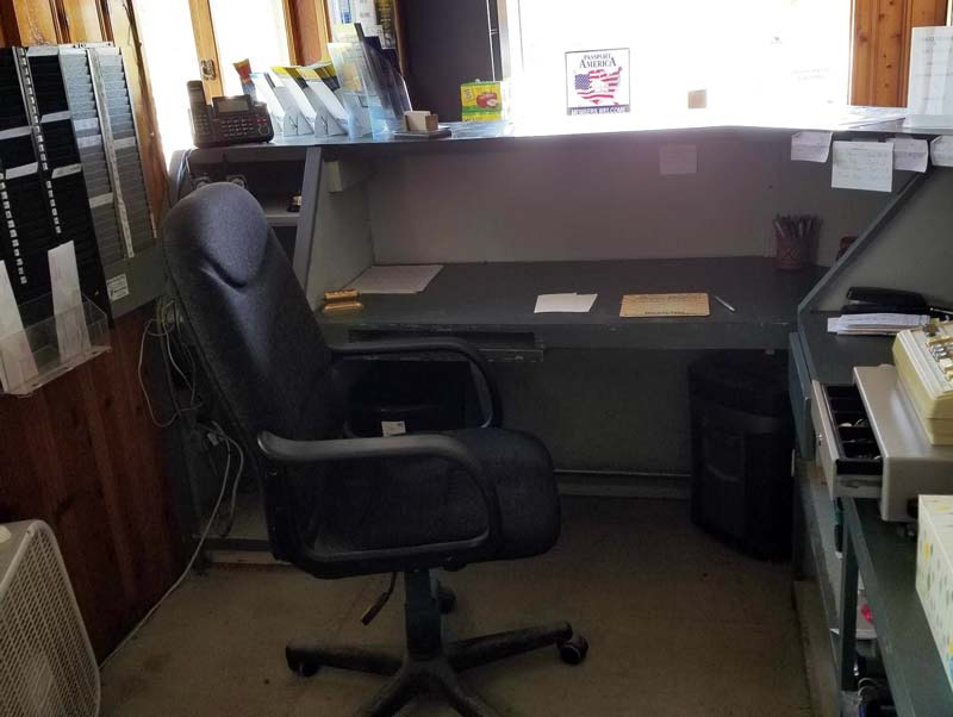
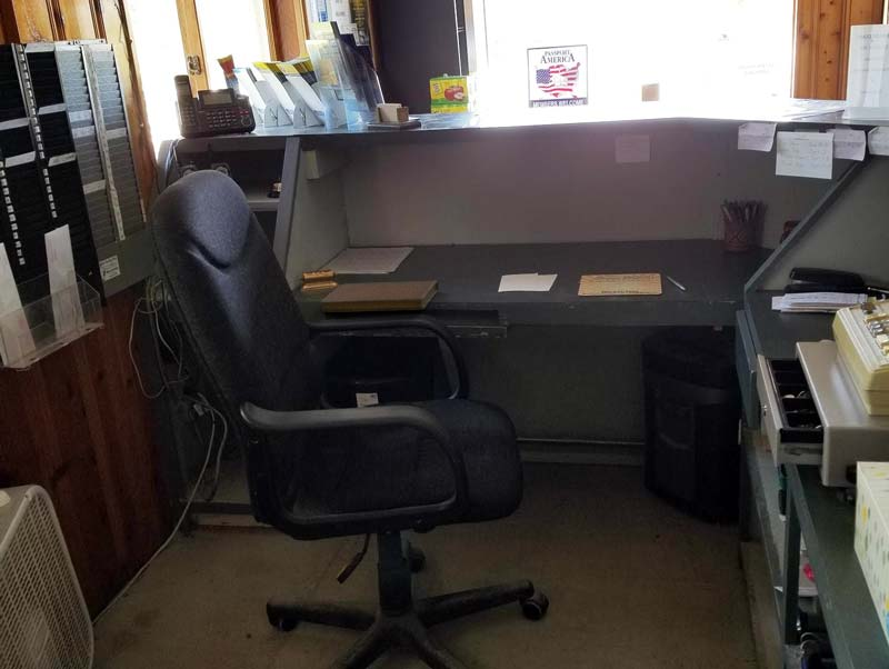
+ notebook [320,280,440,313]
